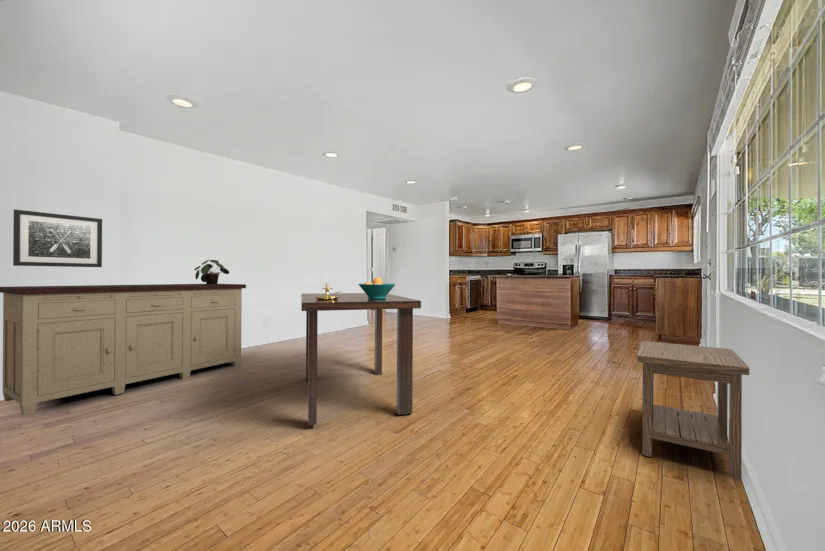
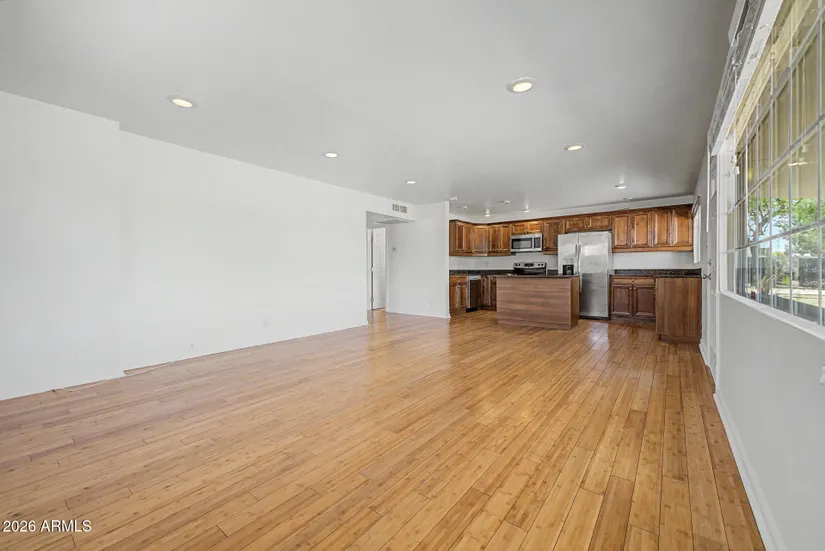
- wall art [12,208,103,268]
- fruit bowl [357,276,396,299]
- dining table [300,292,422,426]
- potted plant [193,259,230,285]
- side table [636,340,750,480]
- candle holder [315,275,341,300]
- sideboard [0,283,247,416]
